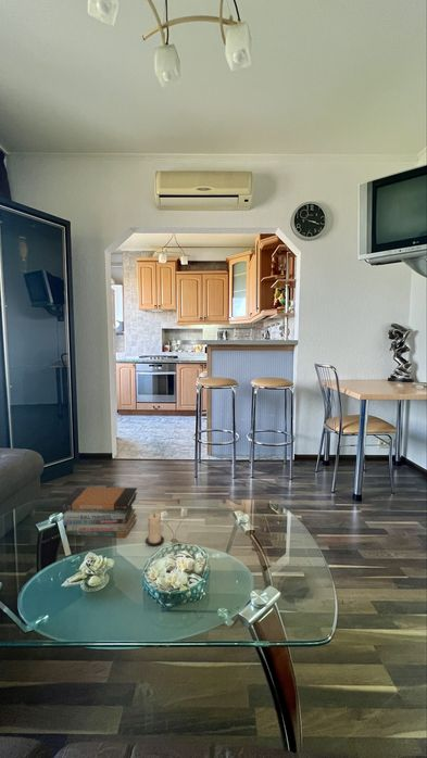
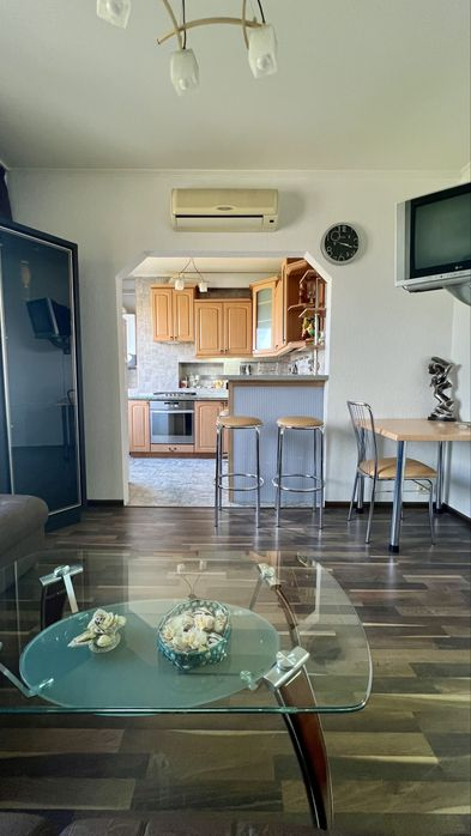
- book stack [61,487,138,539]
- candle [145,513,165,547]
